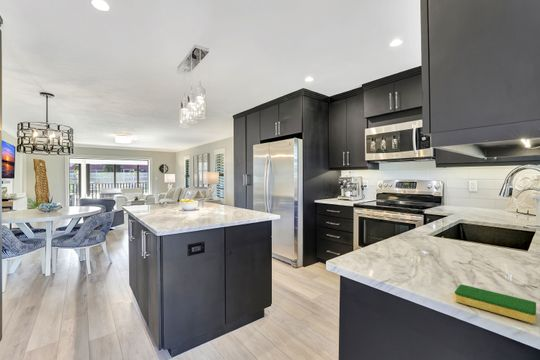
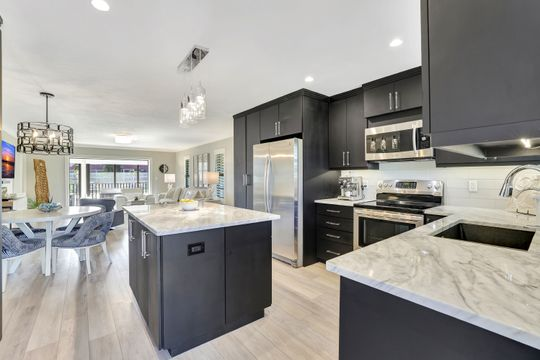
- dish sponge [454,283,537,325]
